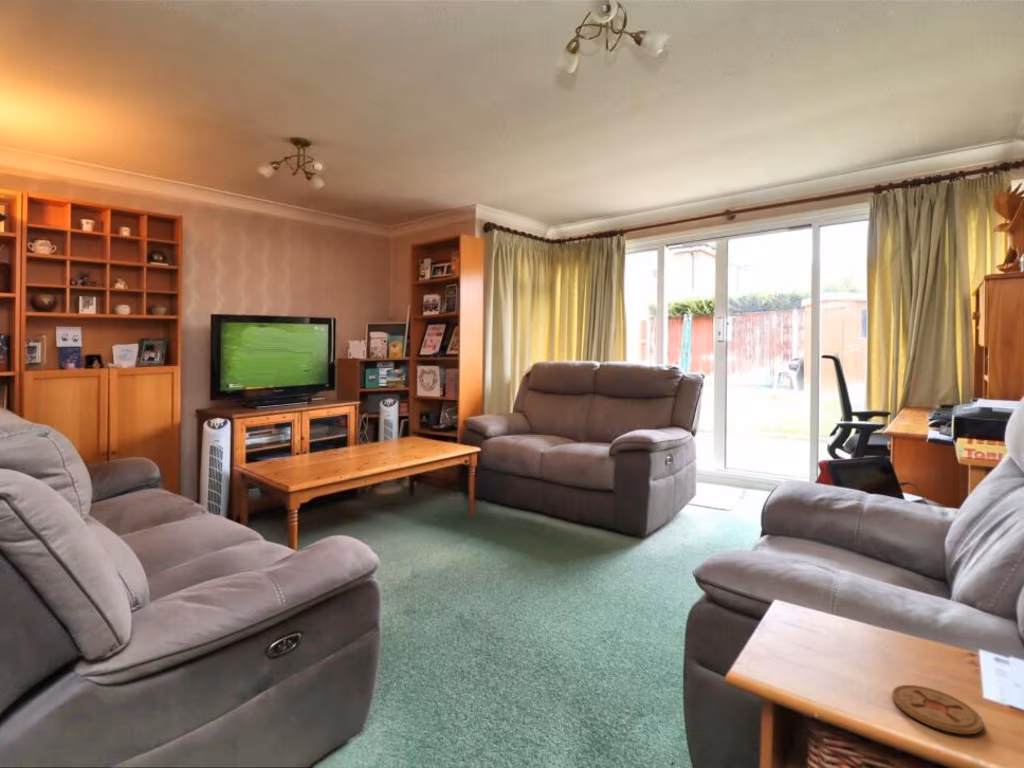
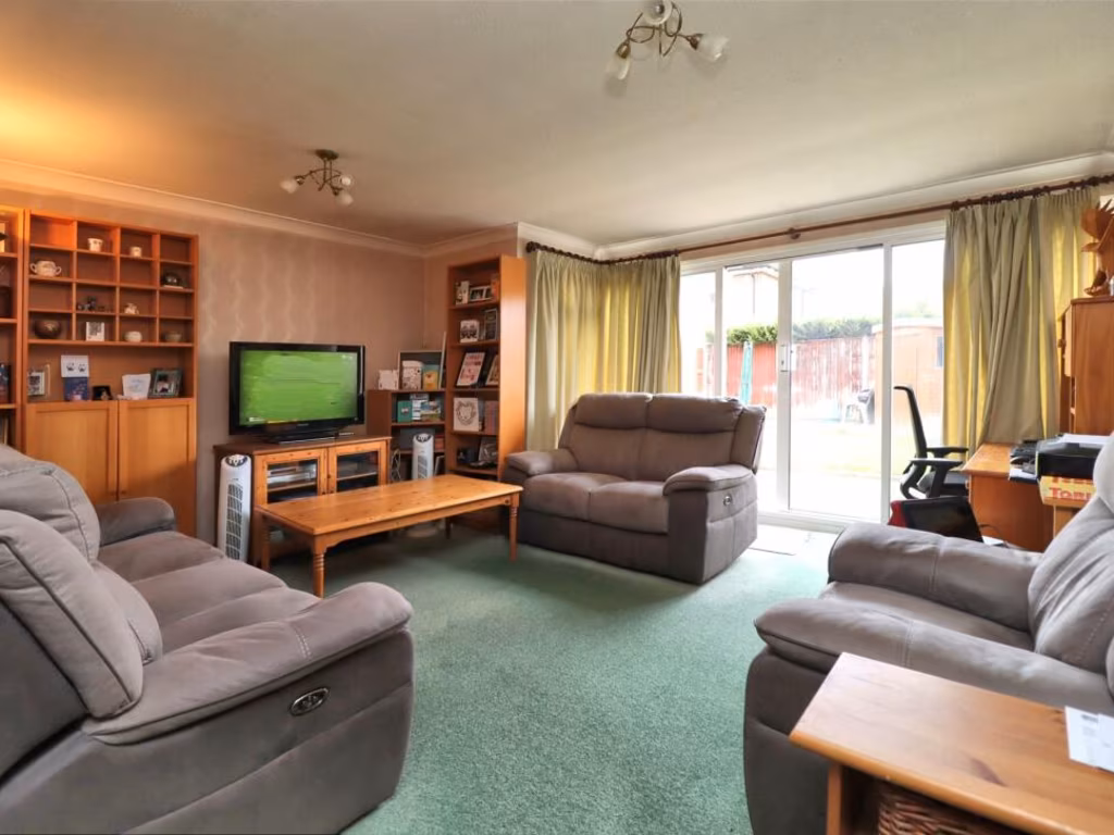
- coaster [891,684,984,735]
